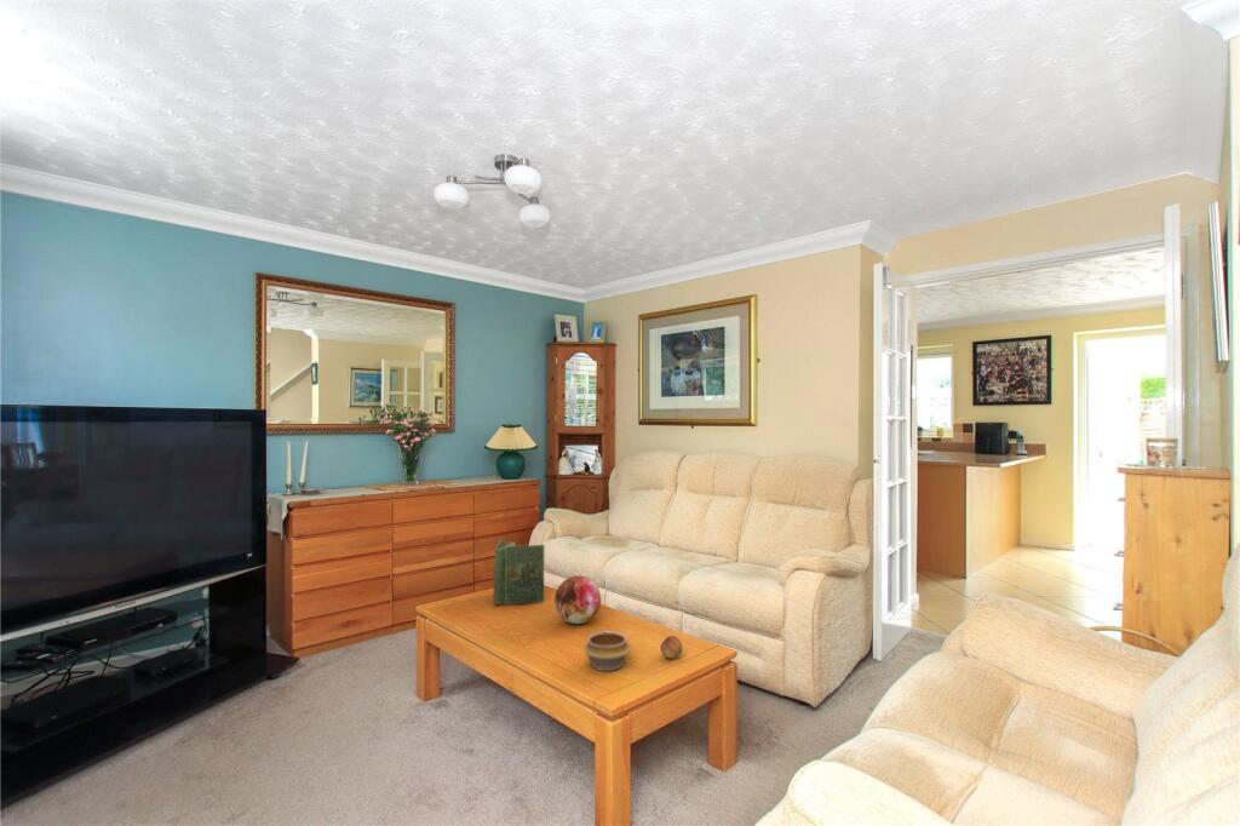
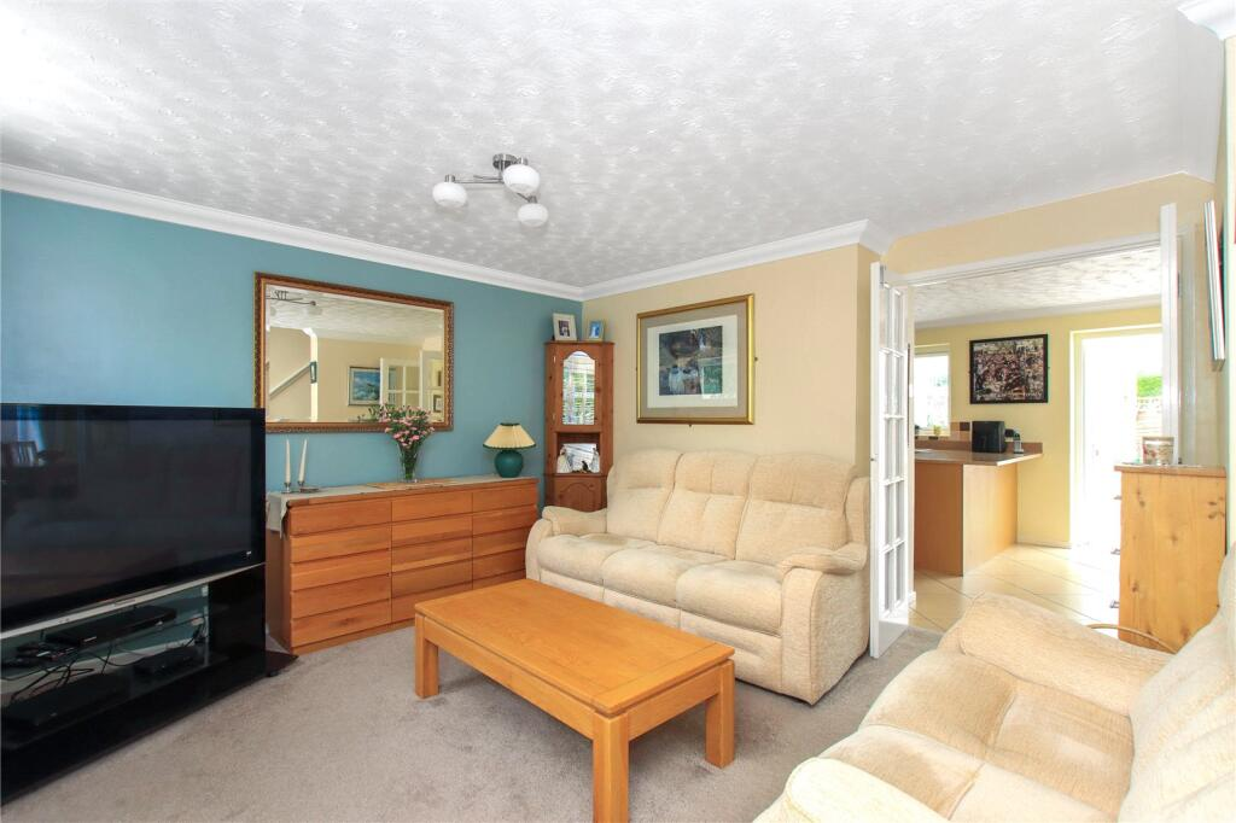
- book [492,538,545,606]
- decorative orb [553,574,602,625]
- fruit [660,635,683,660]
- bowl [582,631,632,672]
